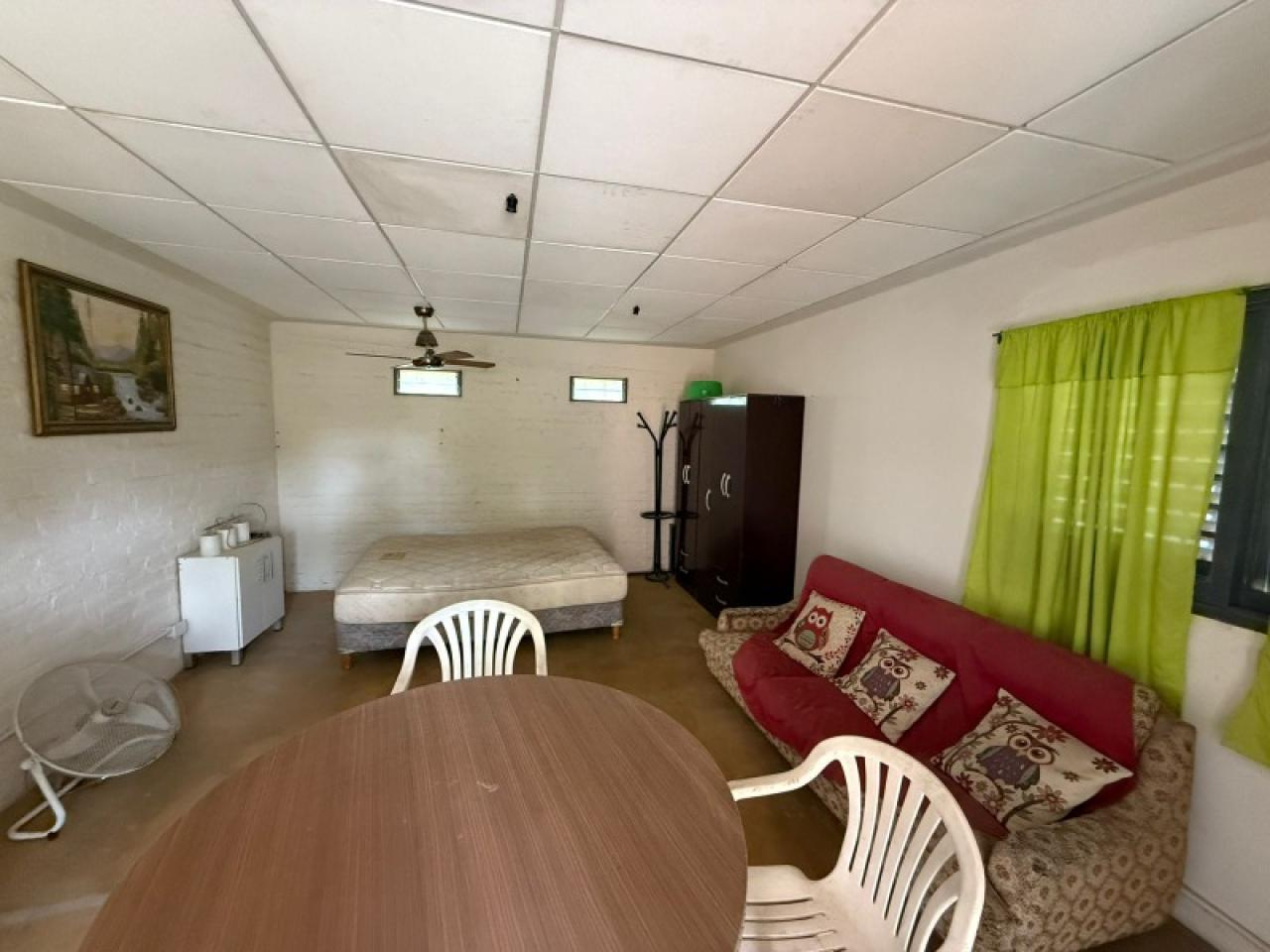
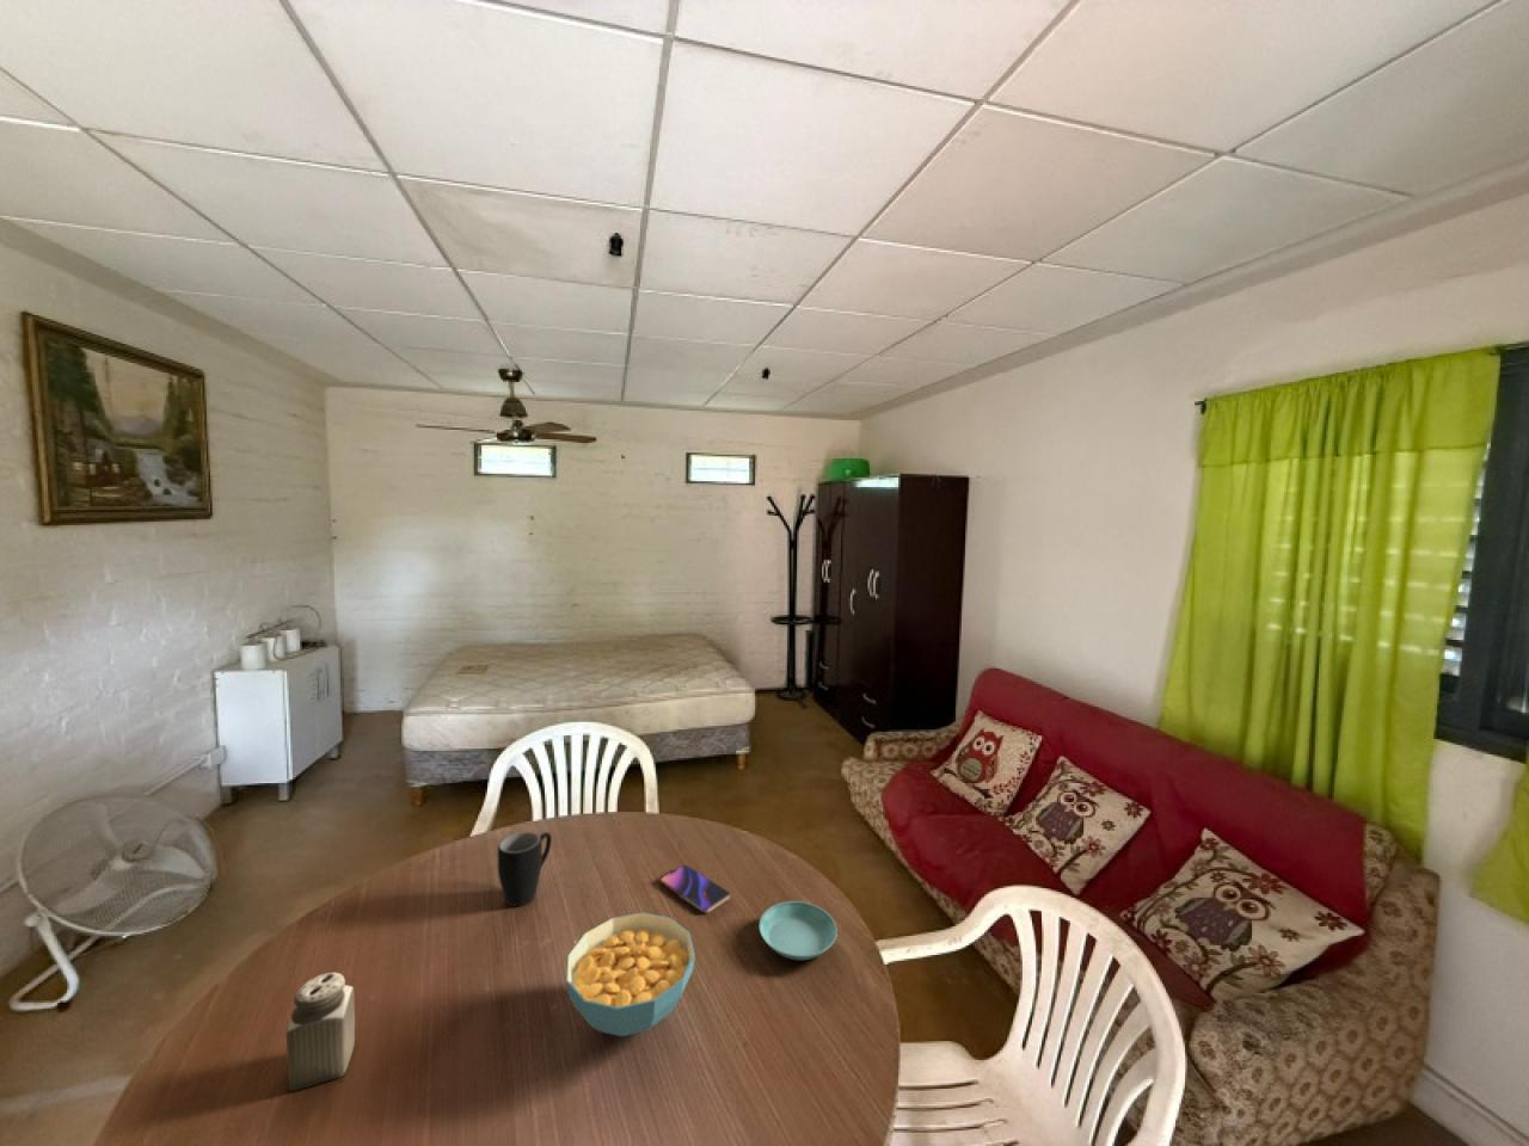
+ saucer [758,900,839,961]
+ mug [496,831,553,908]
+ smartphone [660,864,732,915]
+ salt shaker [285,971,356,1093]
+ cereal bowl [565,911,696,1038]
